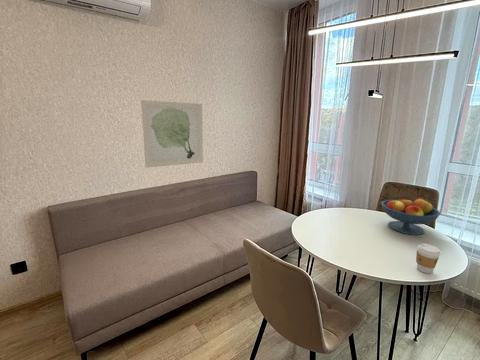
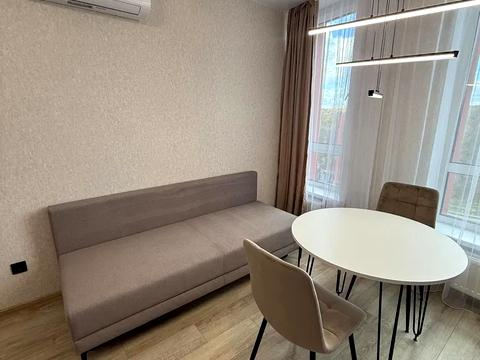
- wall art [140,99,204,169]
- coffee cup [415,243,442,275]
- fruit bowl [380,197,441,236]
